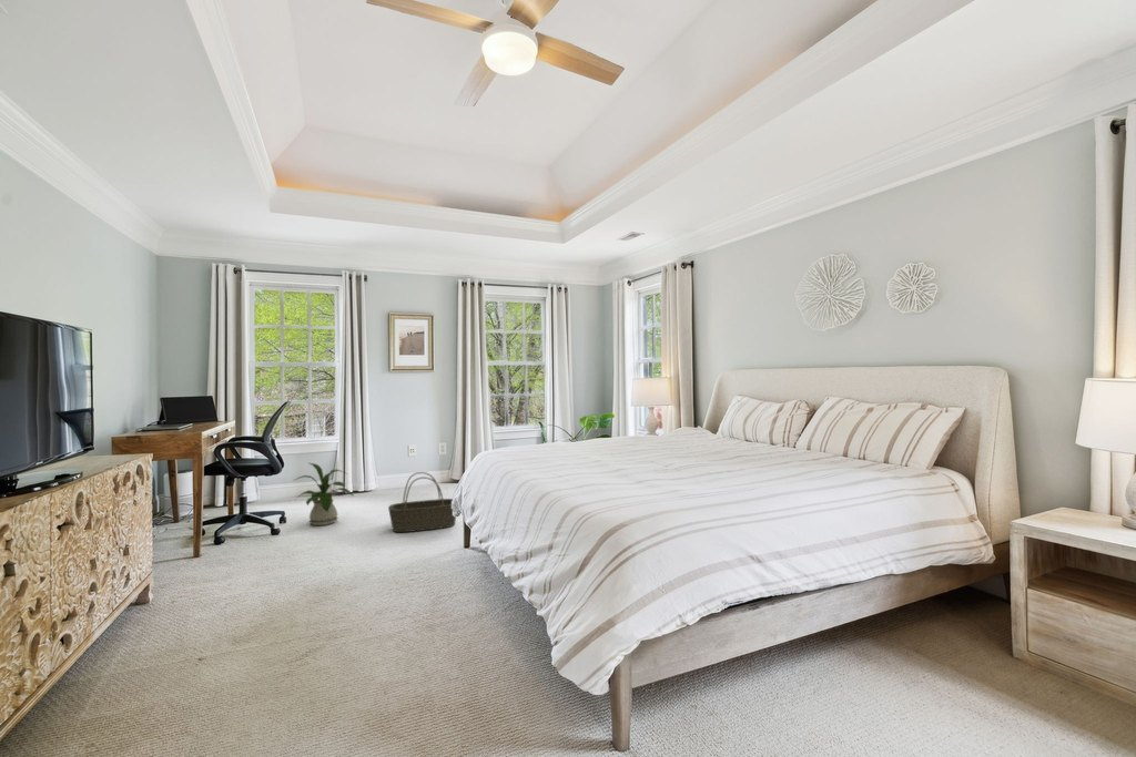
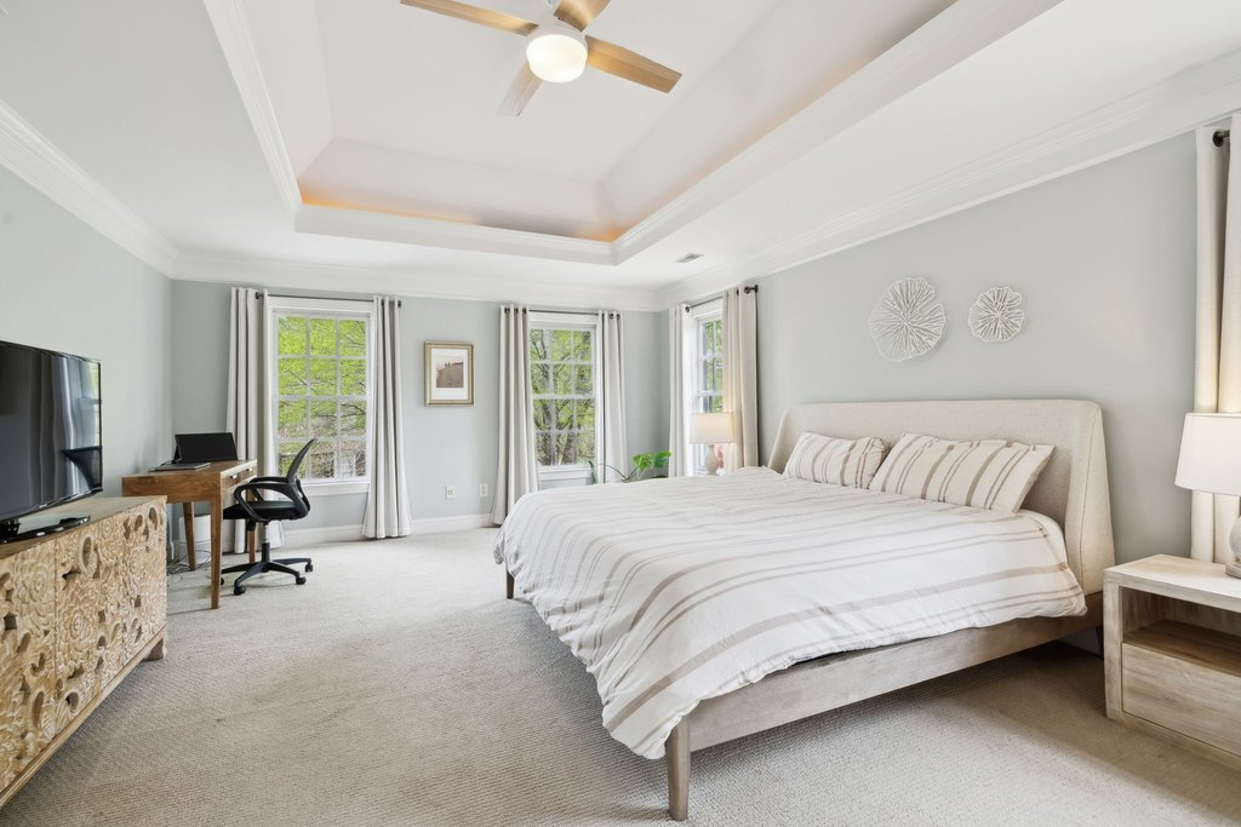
- house plant [294,461,355,526]
- basket [387,471,457,533]
